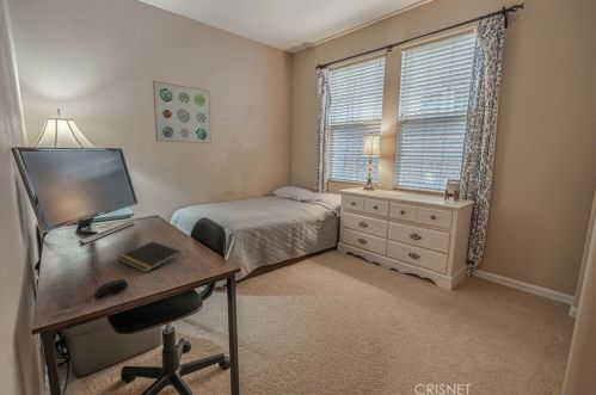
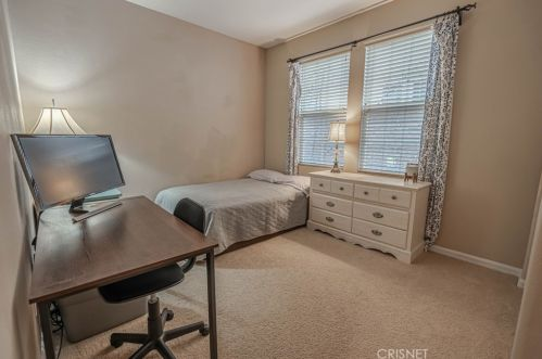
- computer mouse [93,278,129,300]
- wall art [152,80,213,144]
- notepad [117,240,183,273]
